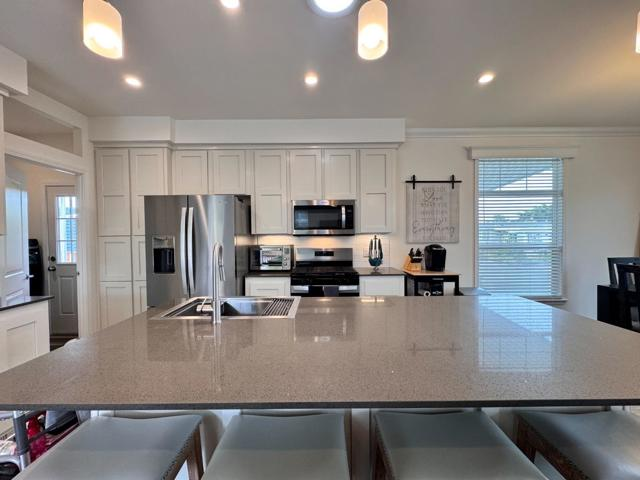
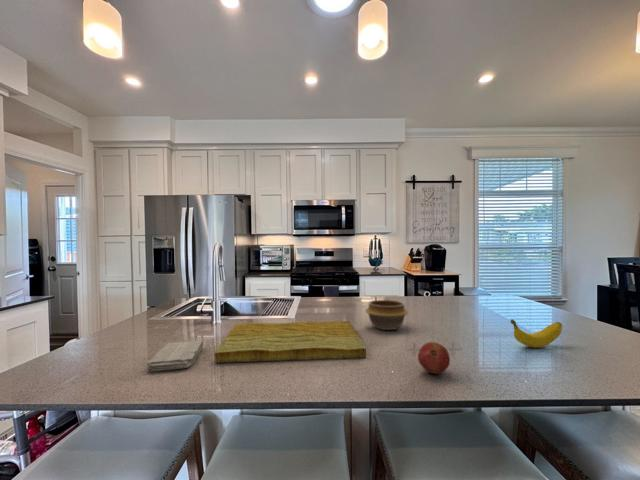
+ washcloth [146,339,204,373]
+ bowl [364,299,409,331]
+ fruit [417,341,451,375]
+ banana [510,318,563,349]
+ cutting board [213,320,367,364]
